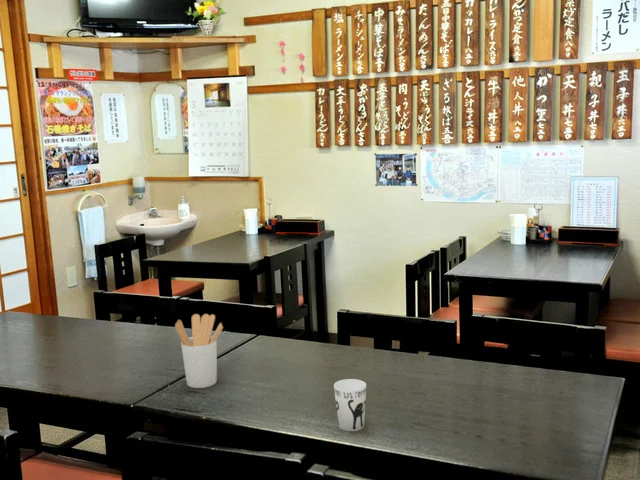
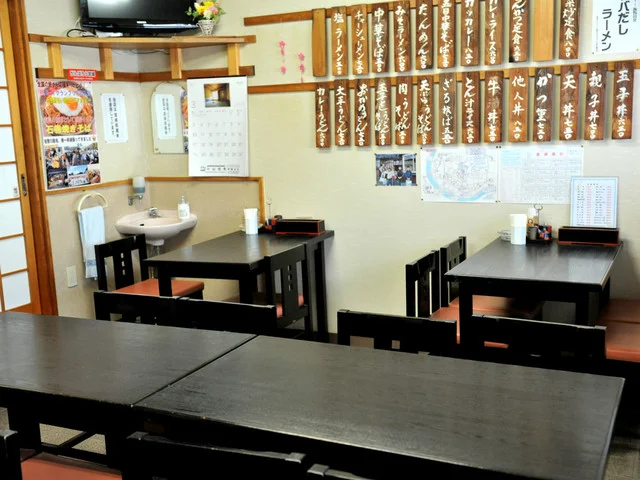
- cup [333,378,367,432]
- utensil holder [174,313,224,389]
